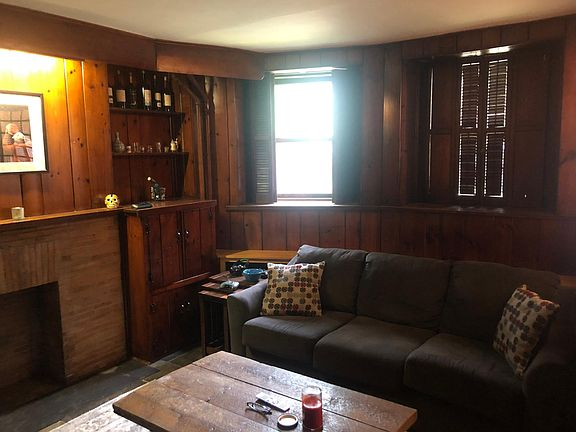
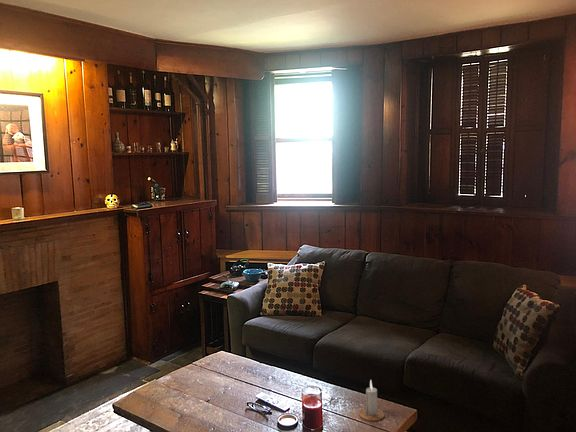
+ candle [358,379,385,422]
